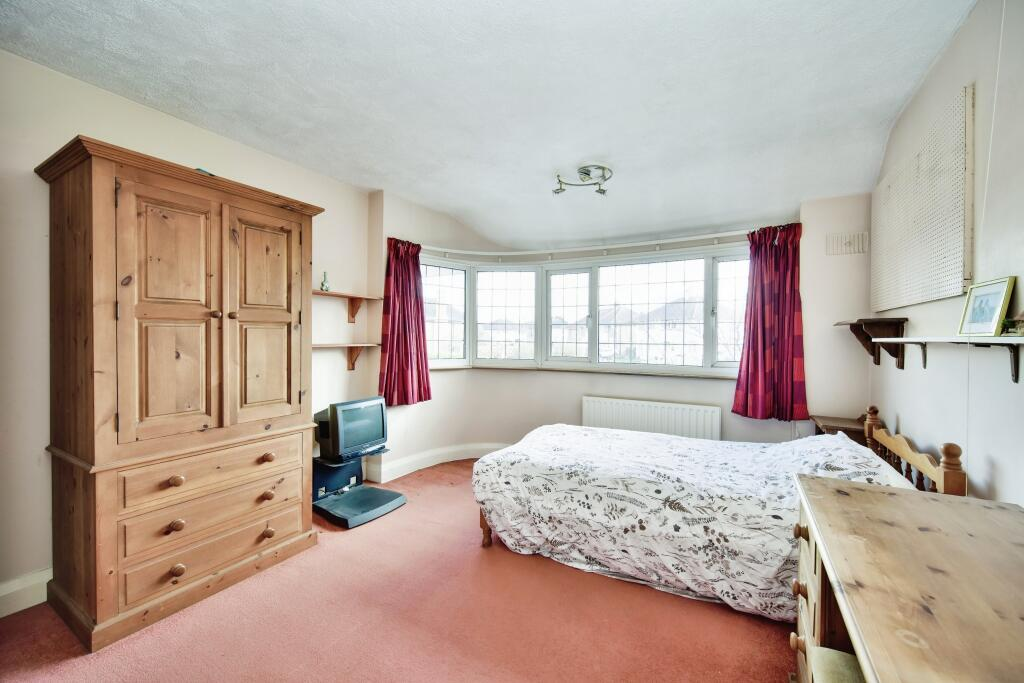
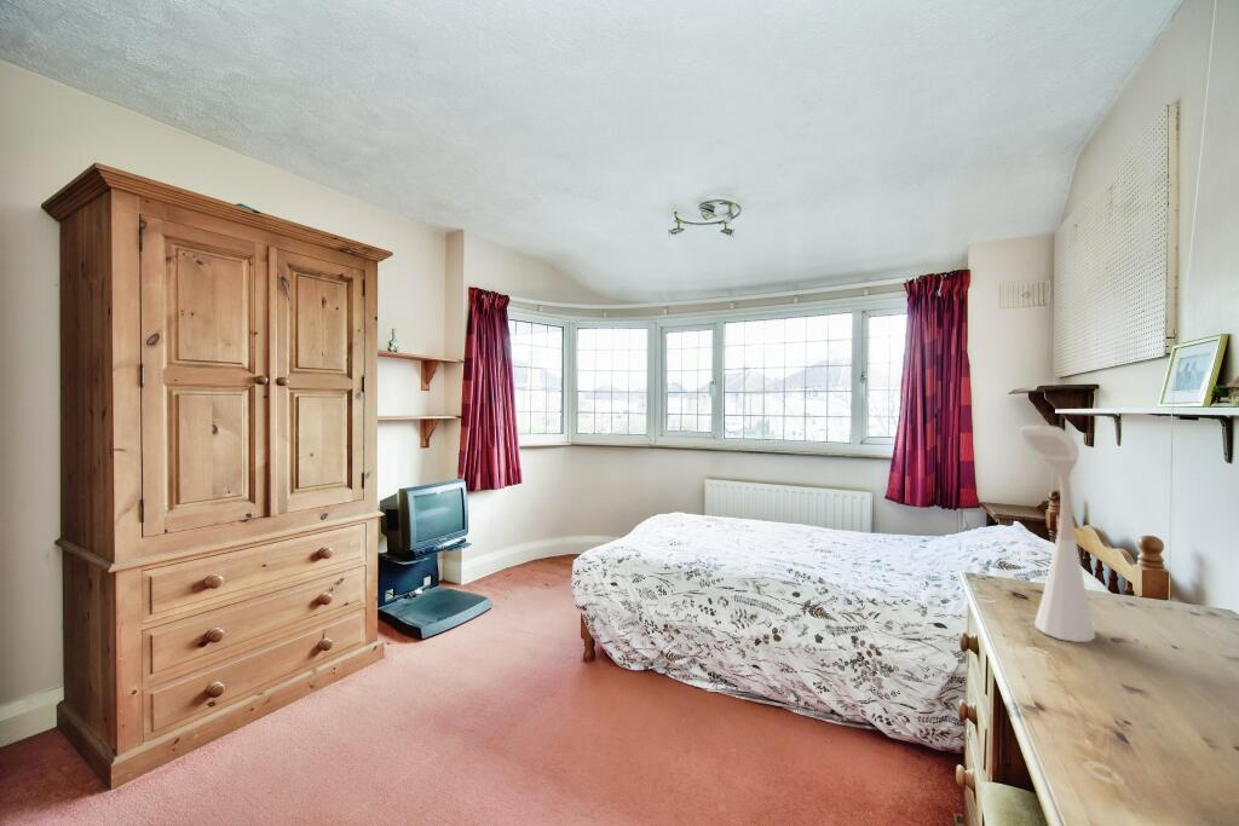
+ desk lamp [1019,424,1096,643]
